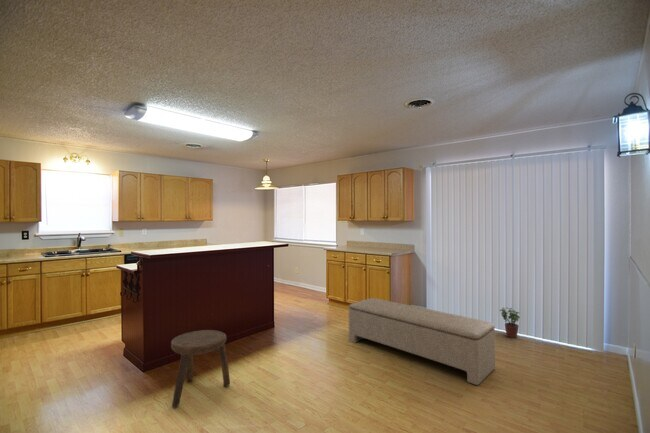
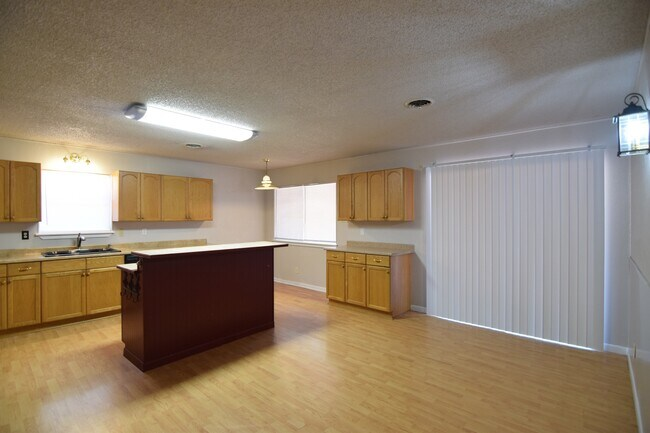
- bench [348,297,496,386]
- stool [170,329,231,409]
- potted plant [498,306,521,339]
